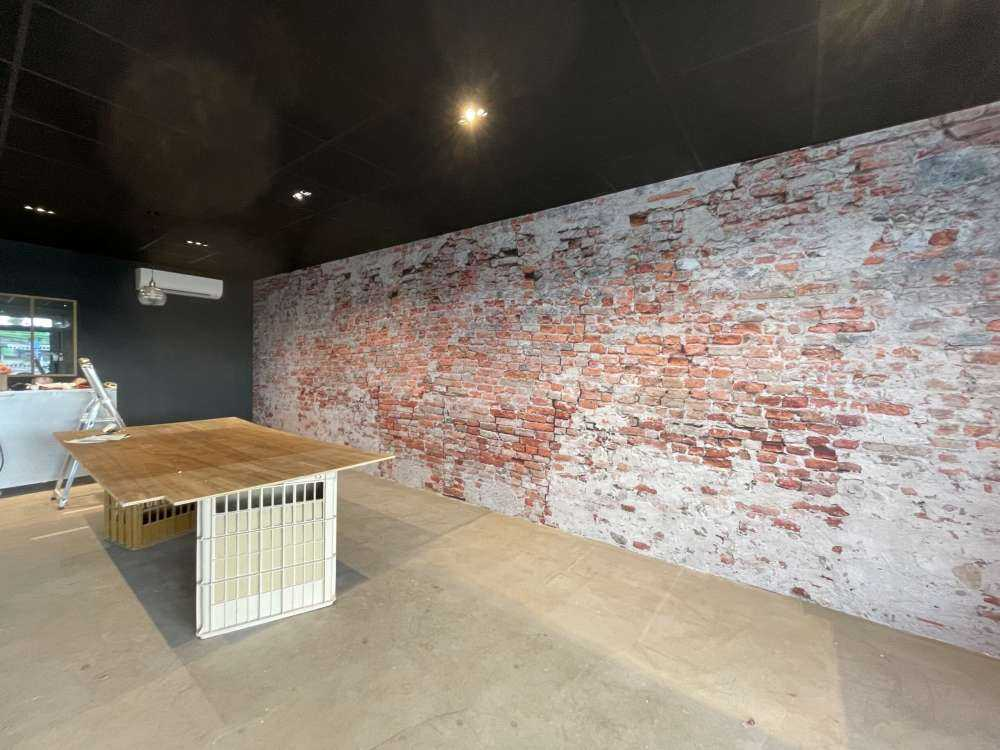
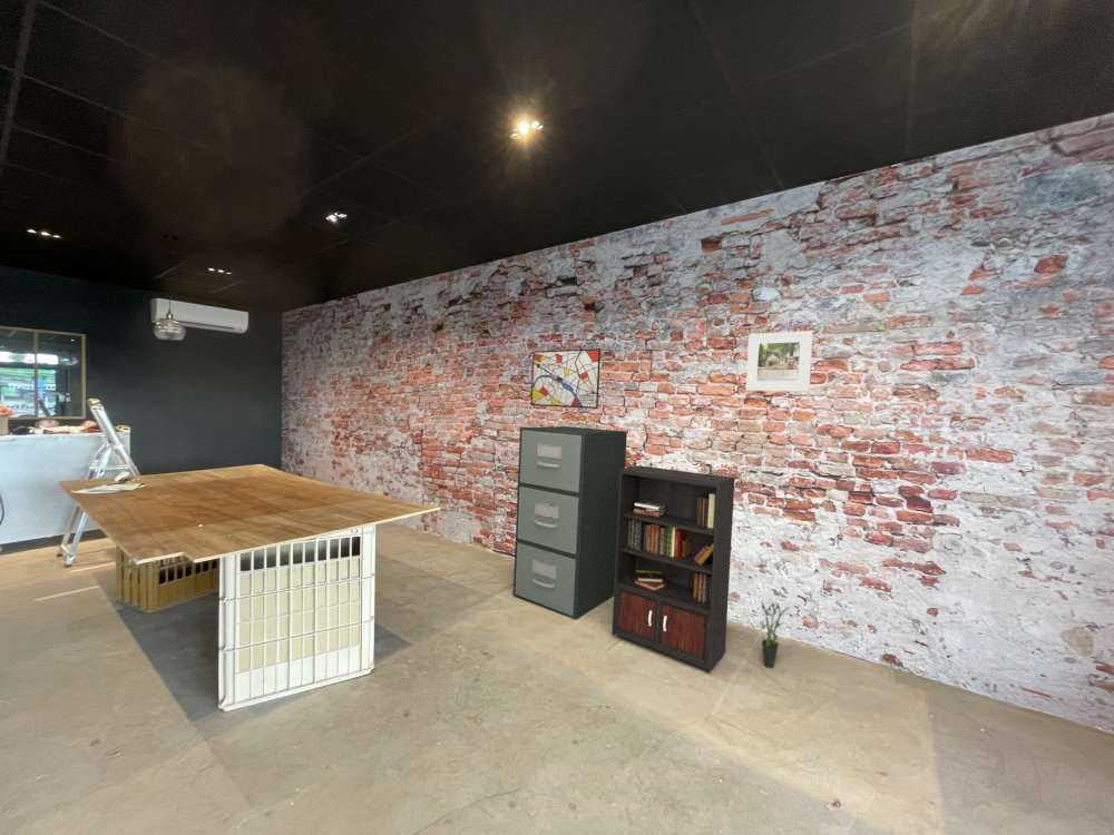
+ filing cabinet [512,425,628,620]
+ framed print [744,330,814,393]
+ wall art [530,347,602,410]
+ potted plant [760,600,795,669]
+ bookcase [610,464,736,674]
